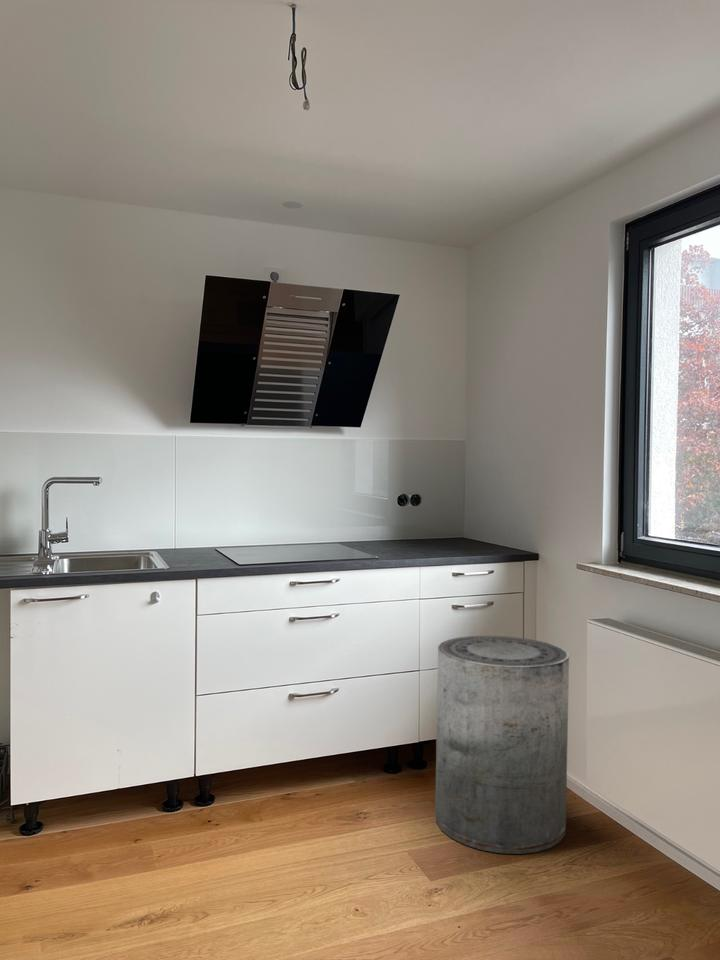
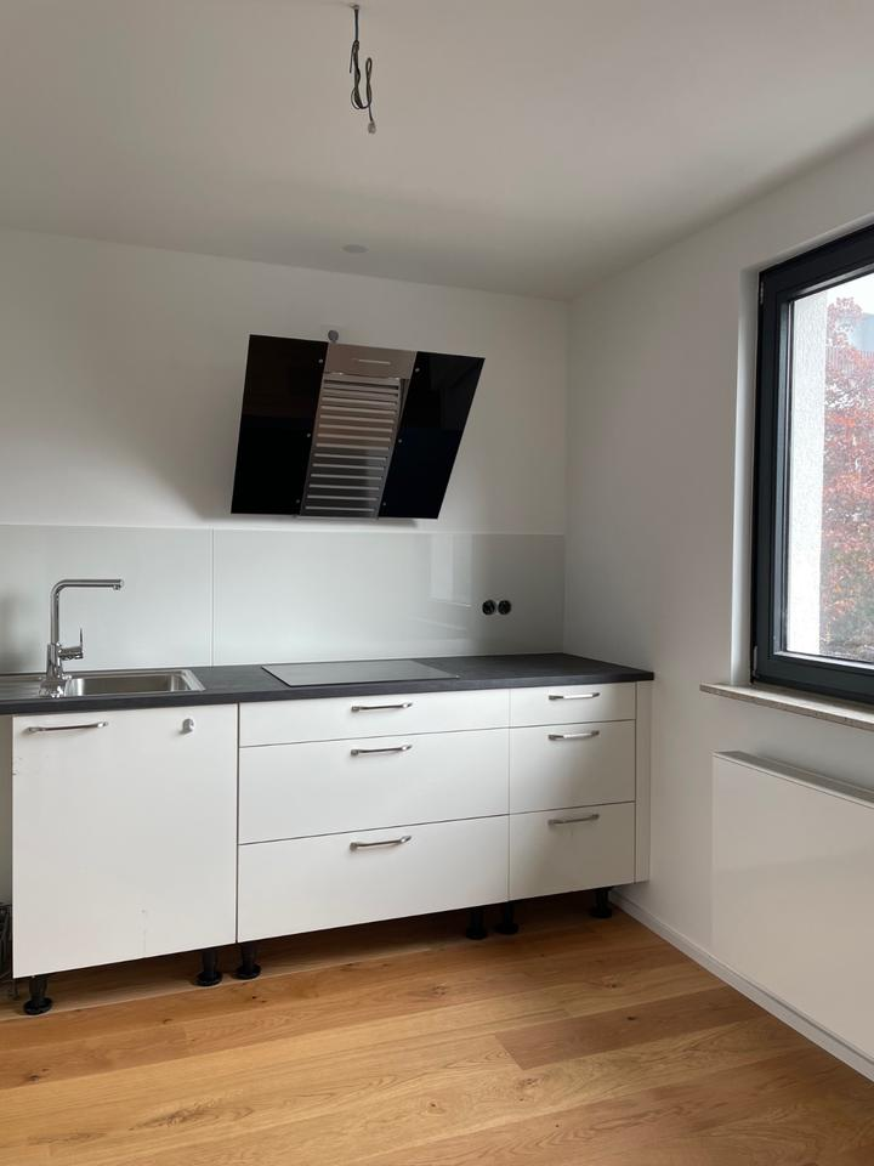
- trash can [434,635,570,855]
